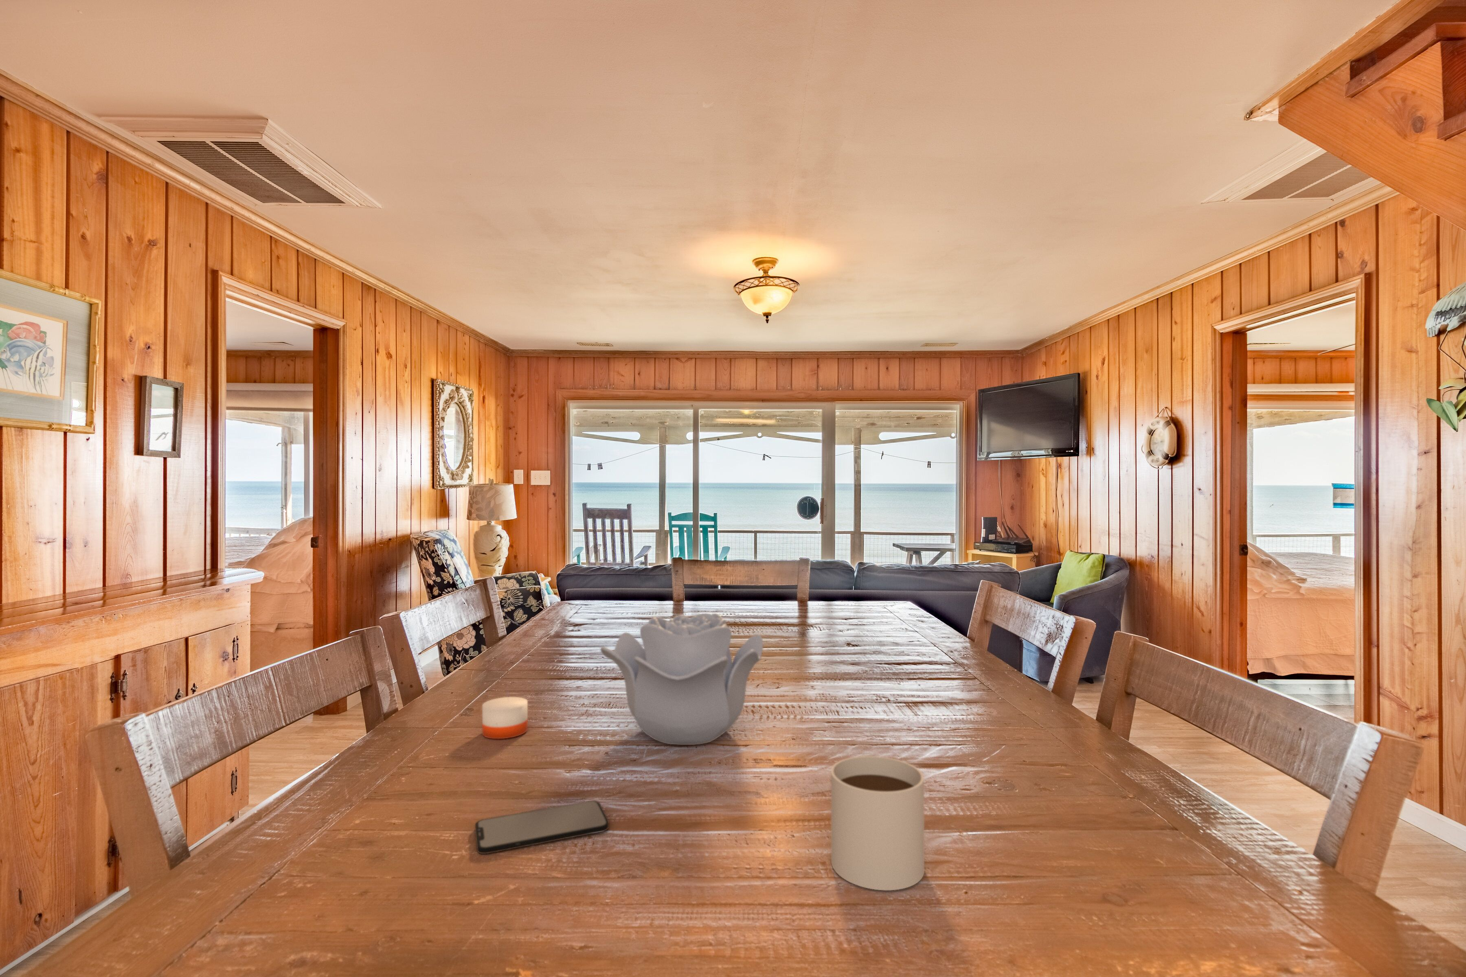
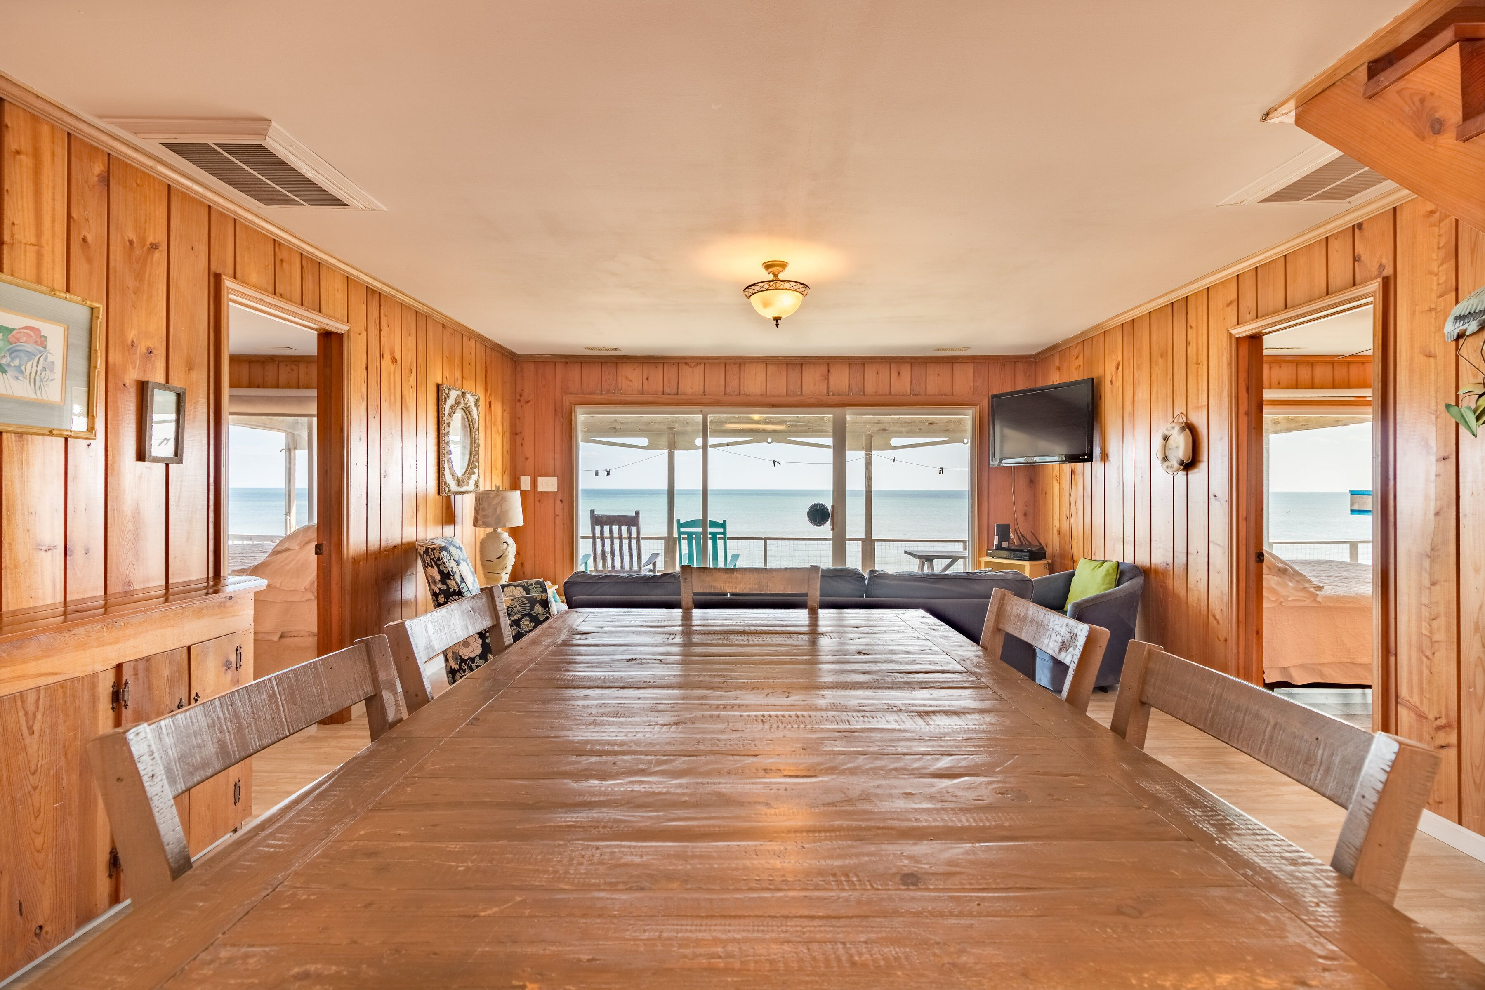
- mug [830,756,925,891]
- decorative bowl [600,613,764,746]
- candle [482,685,528,739]
- smartphone [474,800,610,854]
